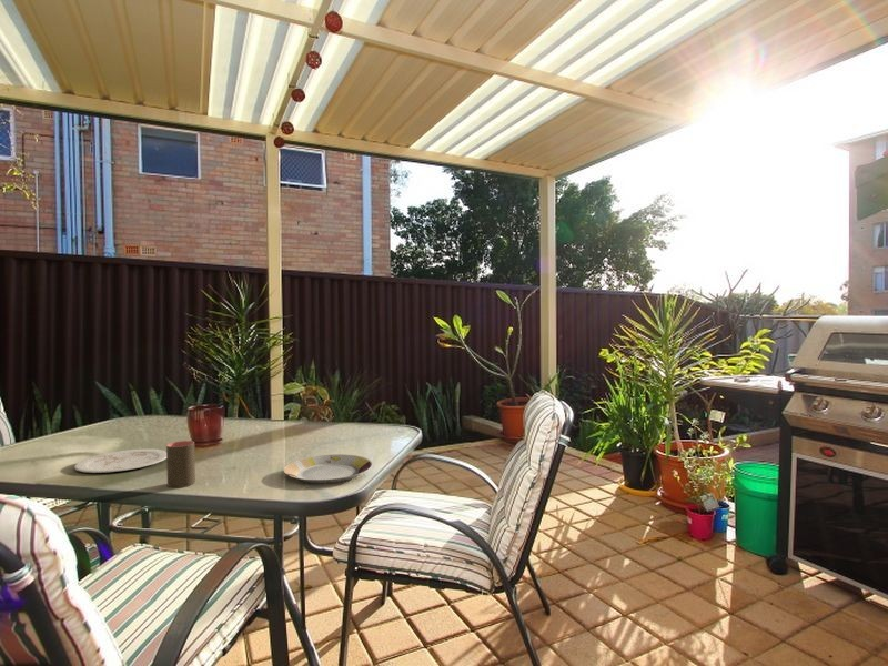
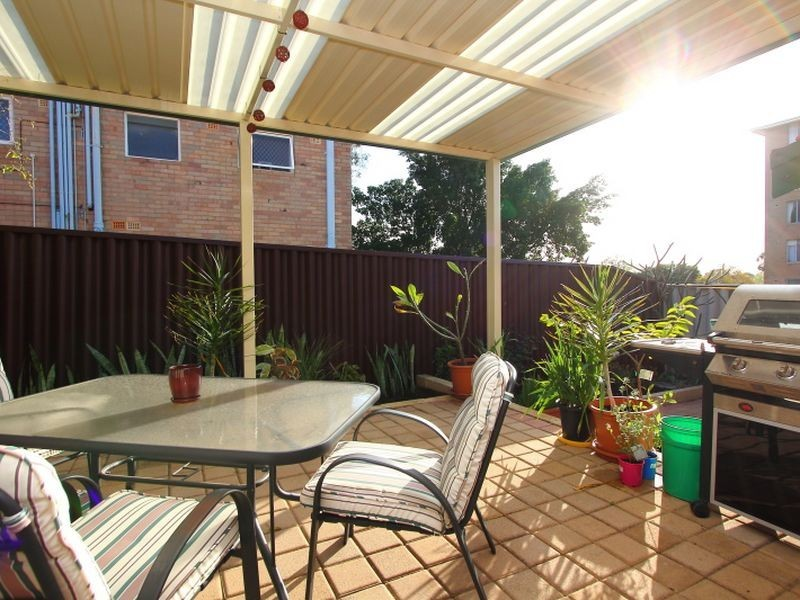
- cup [165,440,196,488]
- plate [73,447,167,474]
- plate [283,453,374,484]
